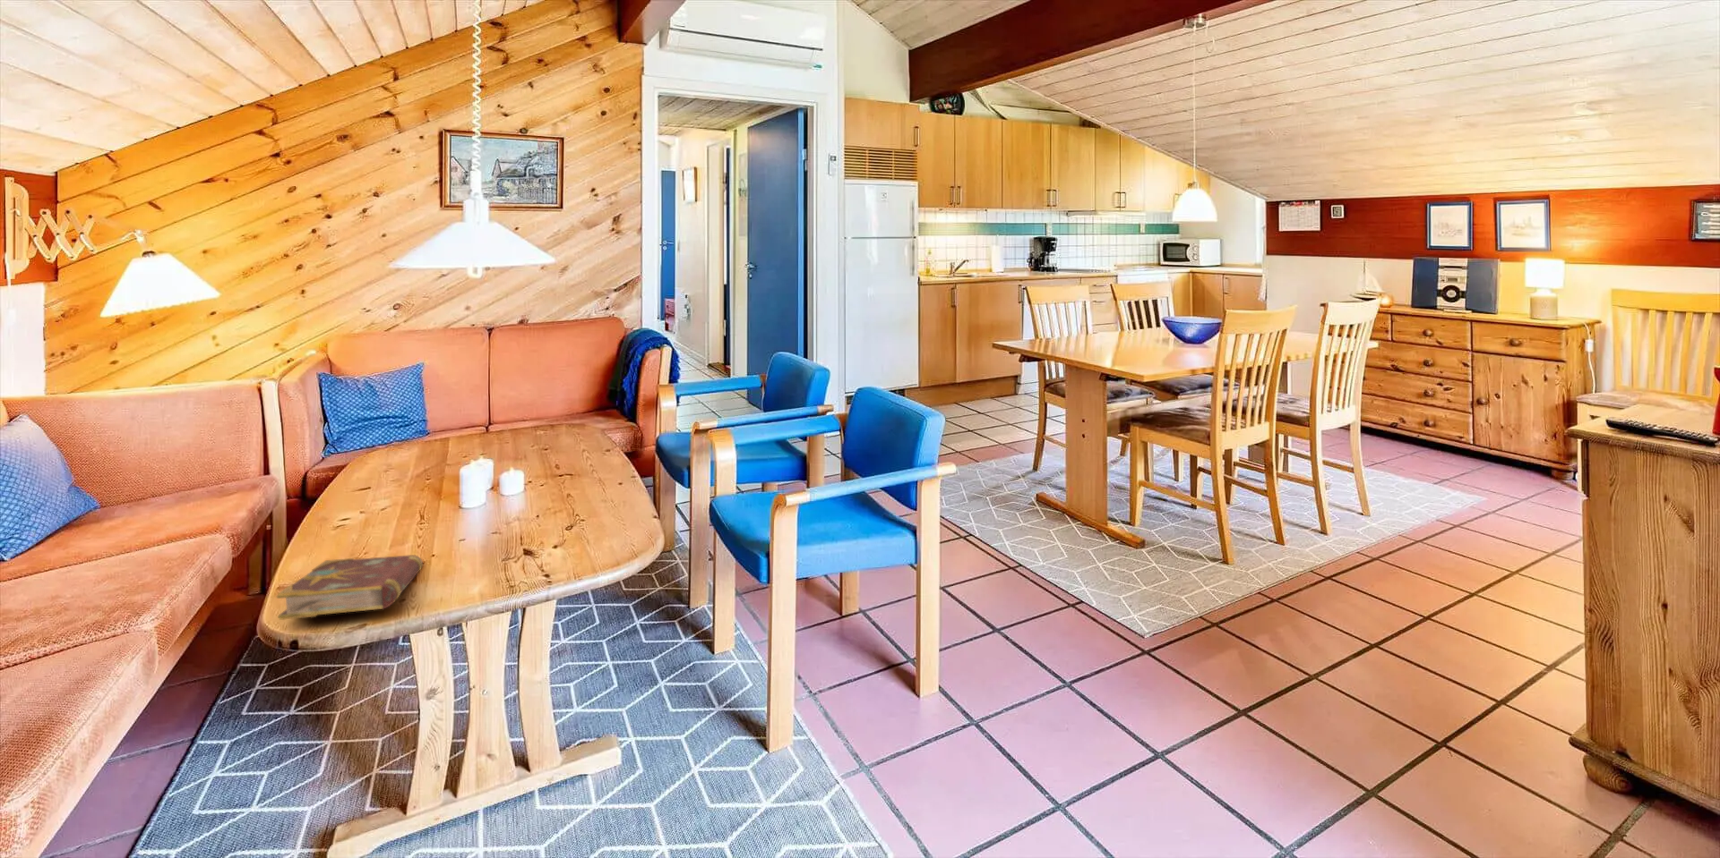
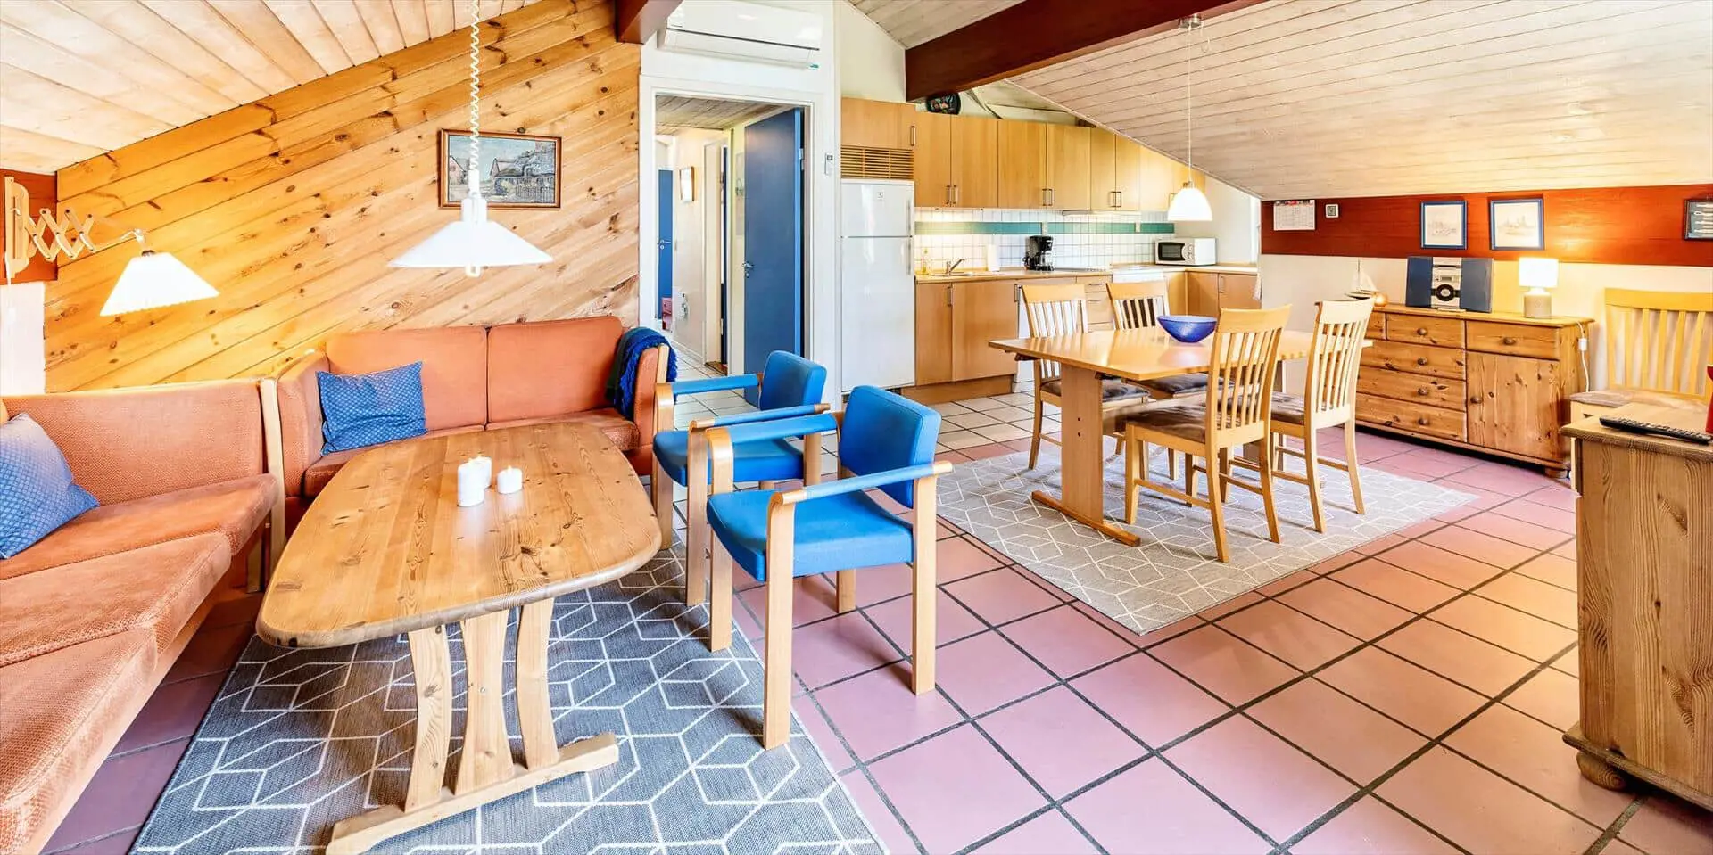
- book [276,553,423,621]
